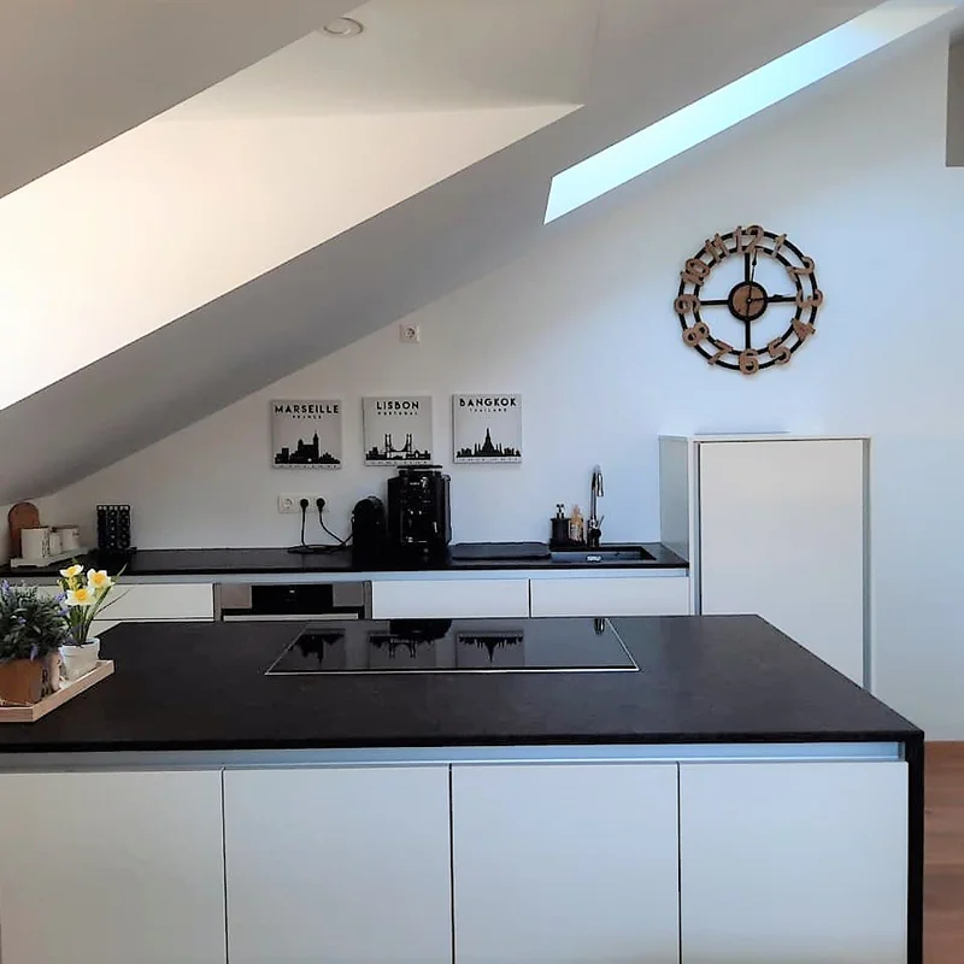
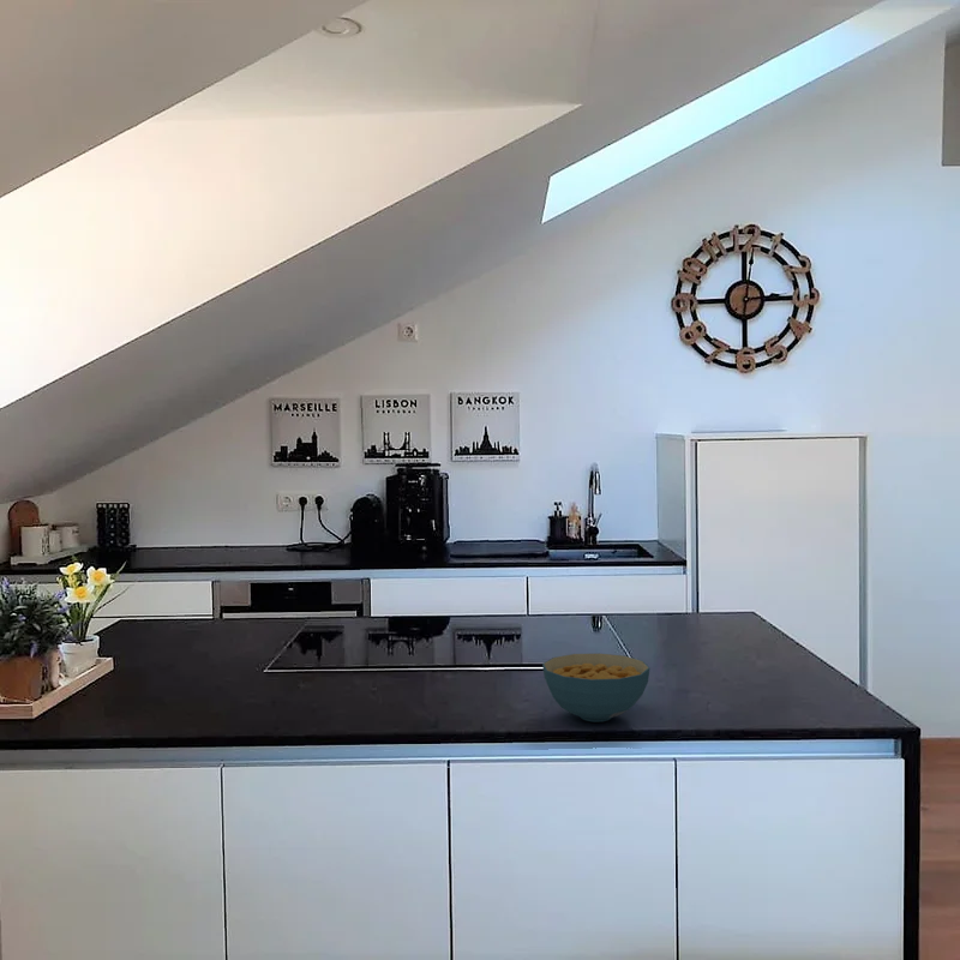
+ cereal bowl [541,652,650,724]
